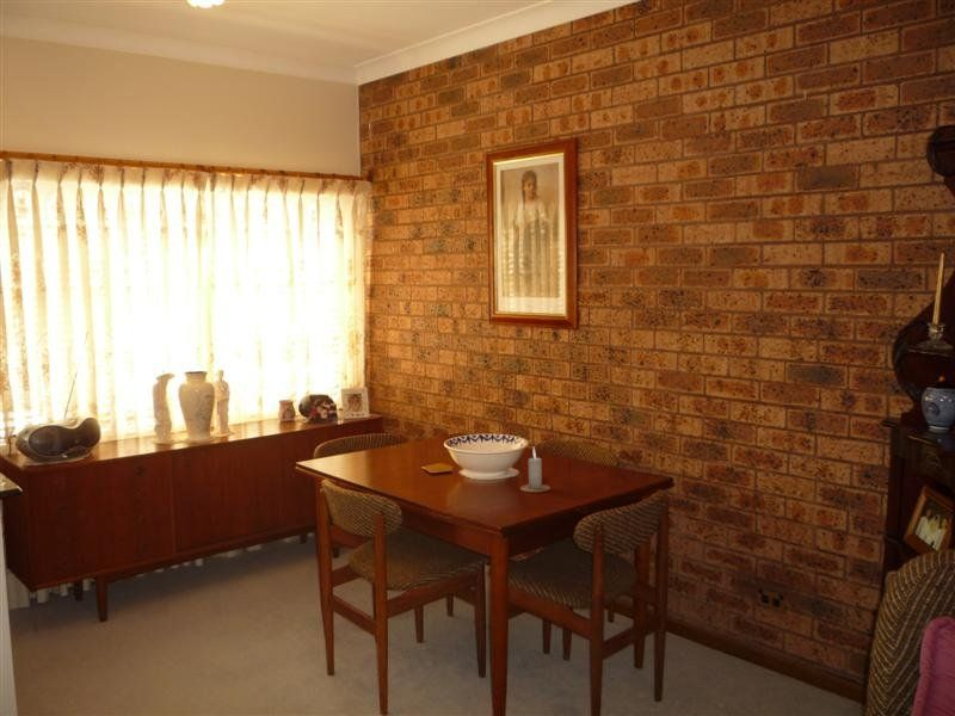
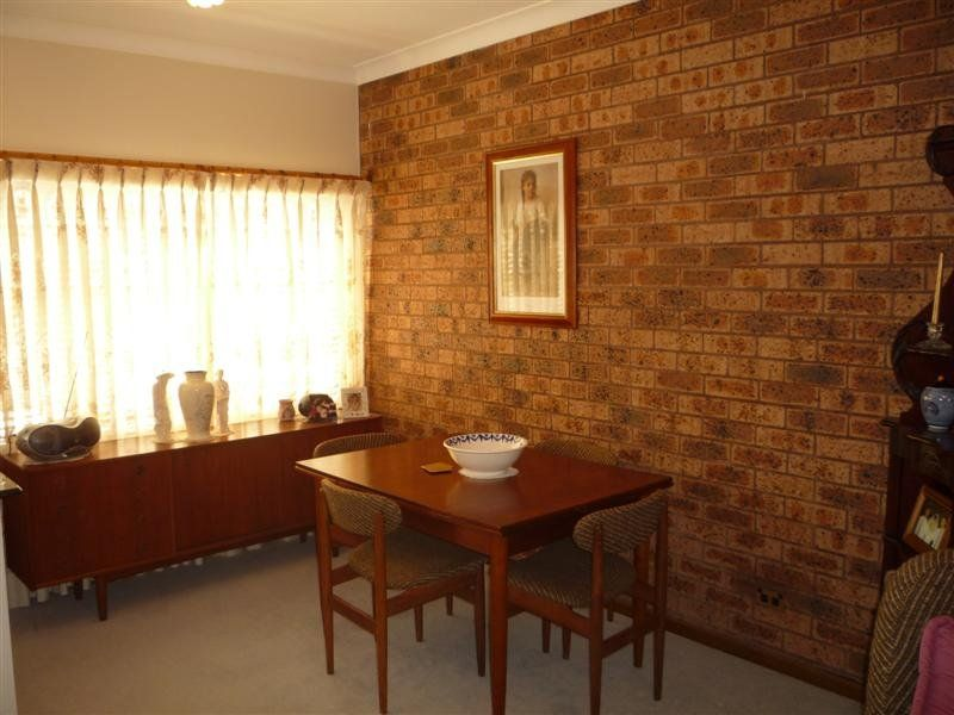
- candle [519,446,552,494]
